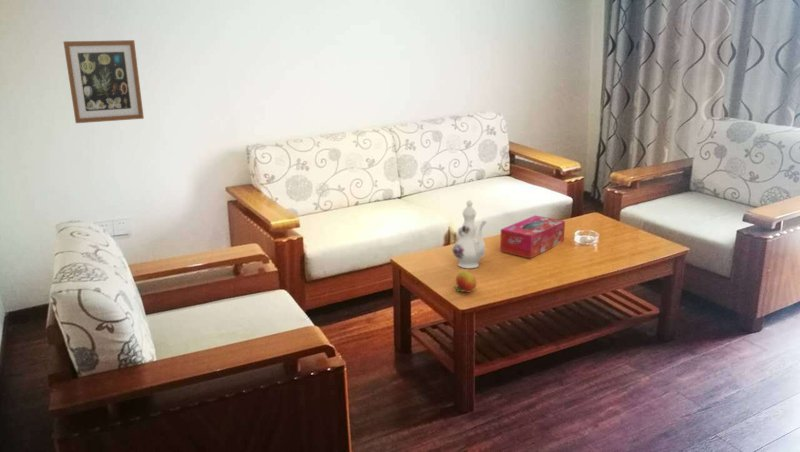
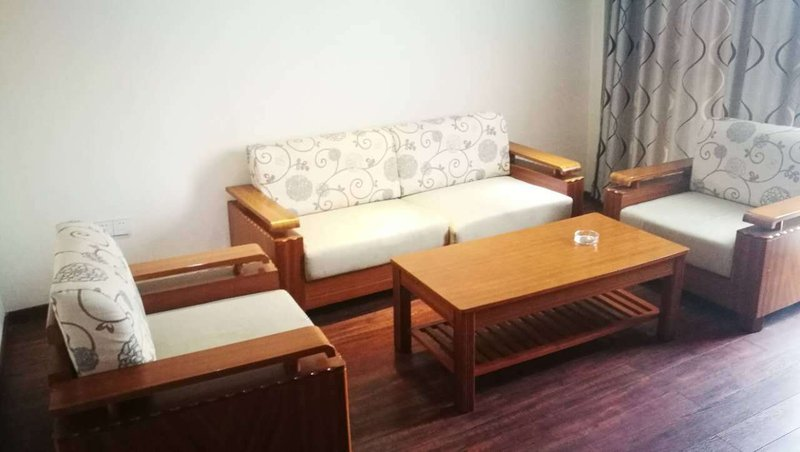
- wall art [63,39,145,124]
- tissue box [499,214,566,259]
- chinaware [451,199,488,269]
- fruit [453,271,477,294]
